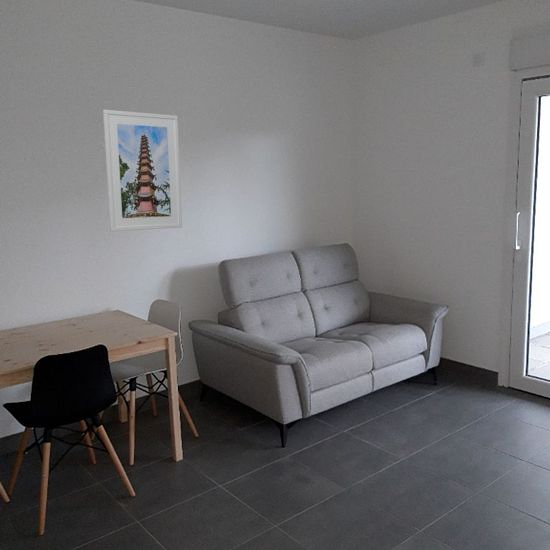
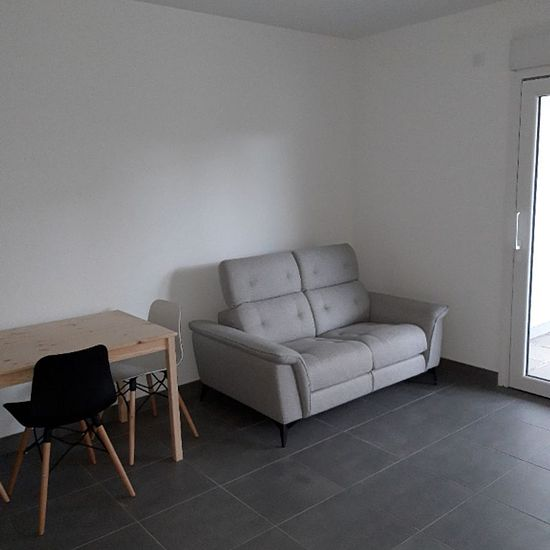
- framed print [102,109,183,232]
